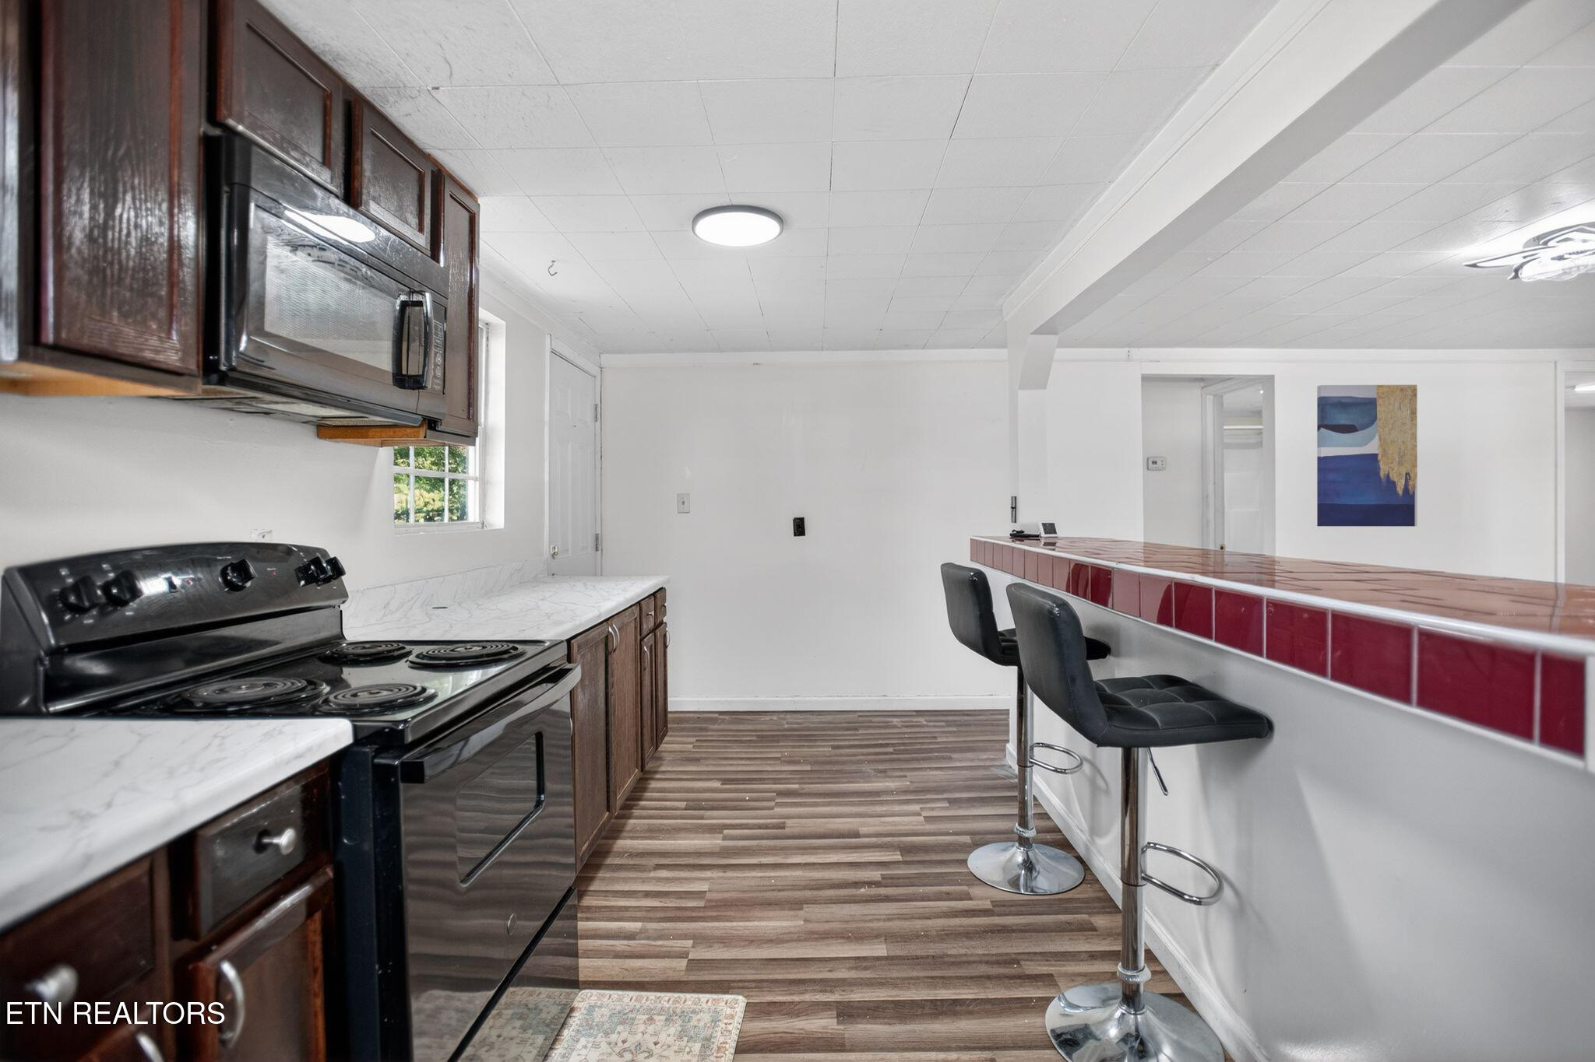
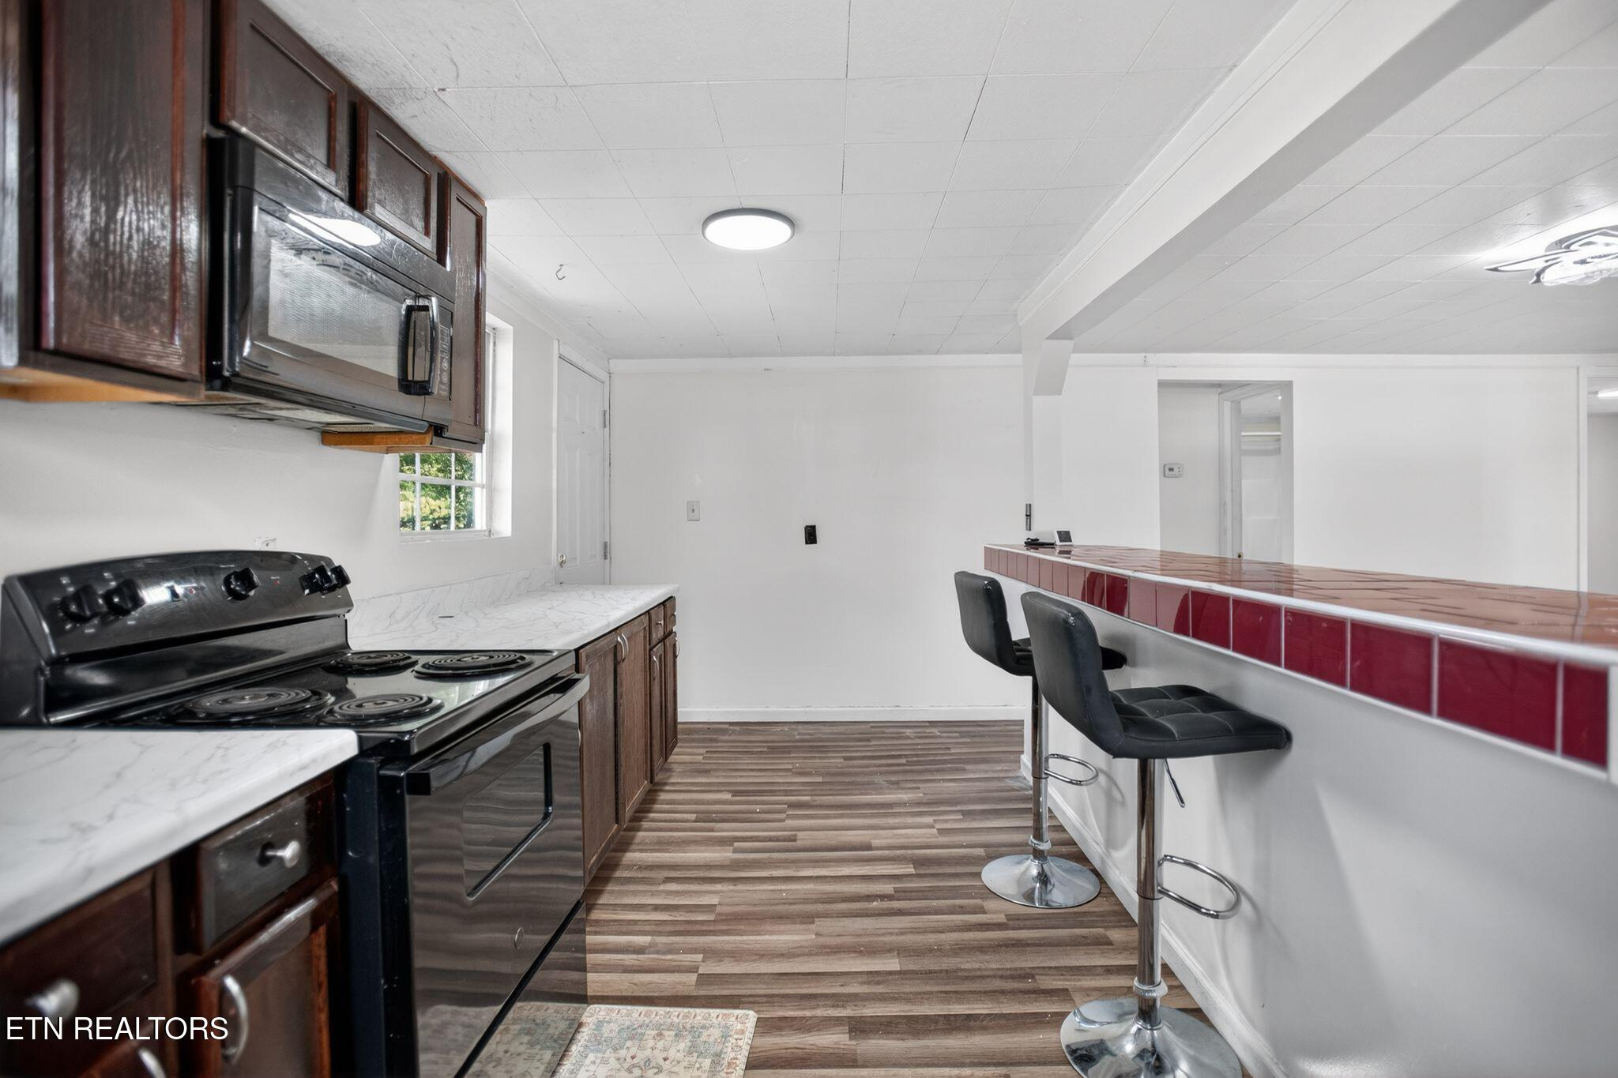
- wall art [1316,384,1418,527]
